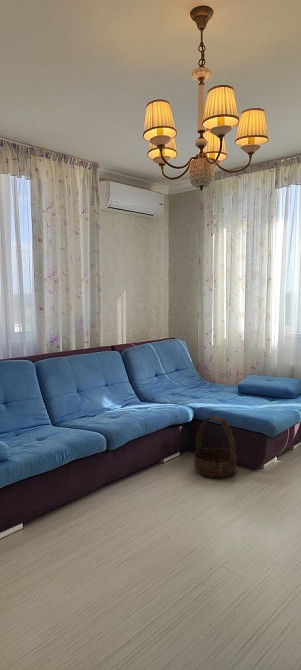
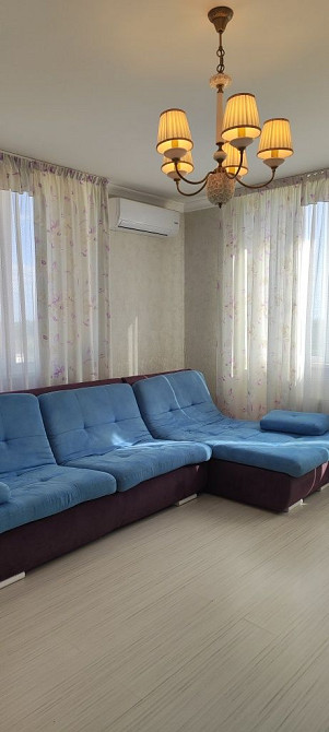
- basket [193,415,238,479]
